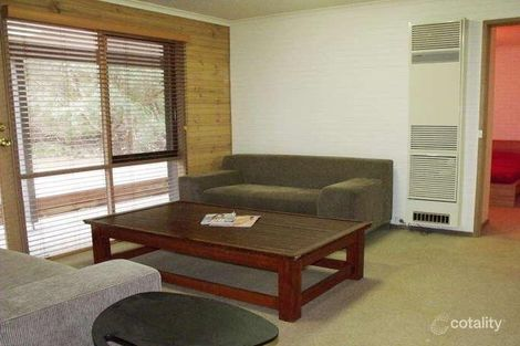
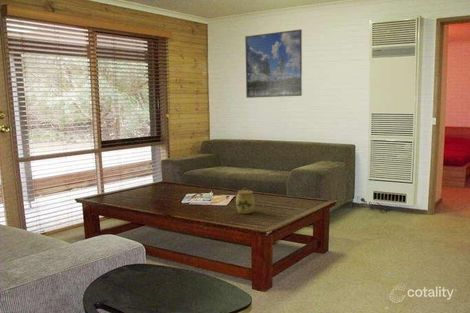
+ jar [235,187,256,215]
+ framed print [244,28,303,99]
